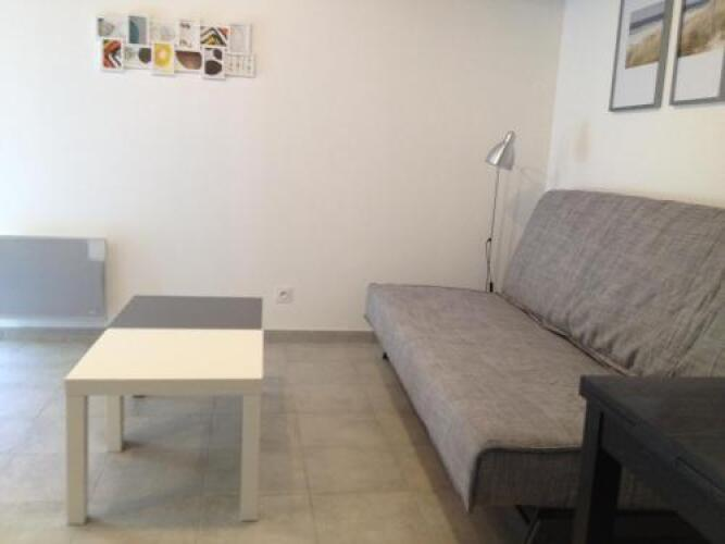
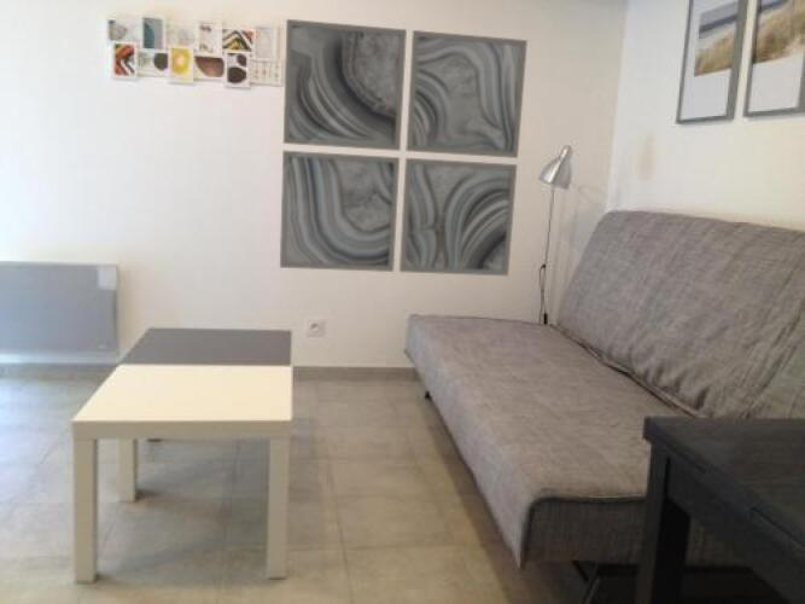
+ wall art [279,18,529,277]
